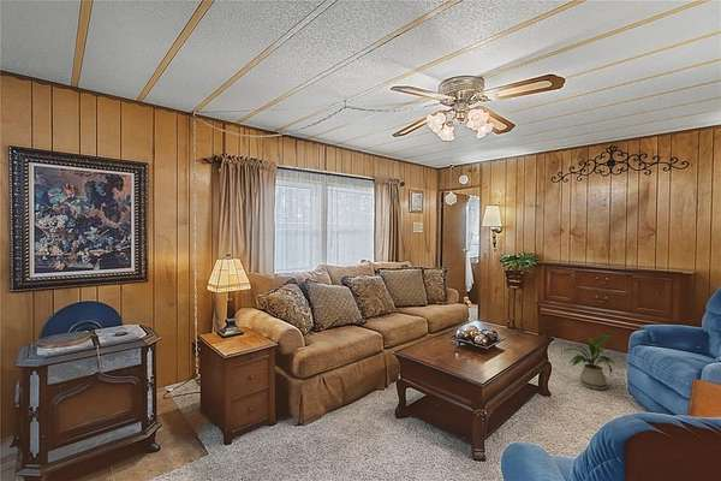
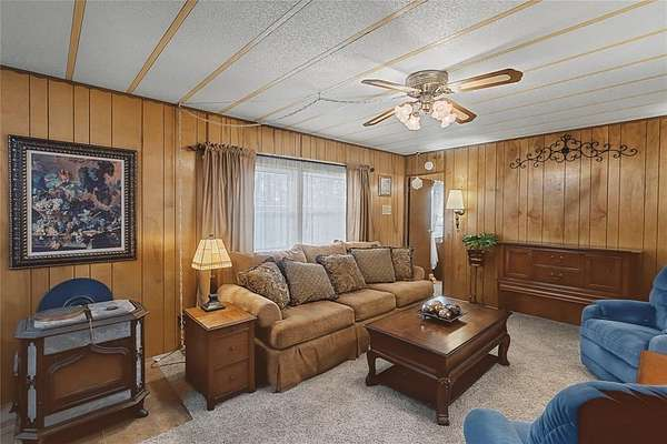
- house plant [561,334,616,391]
